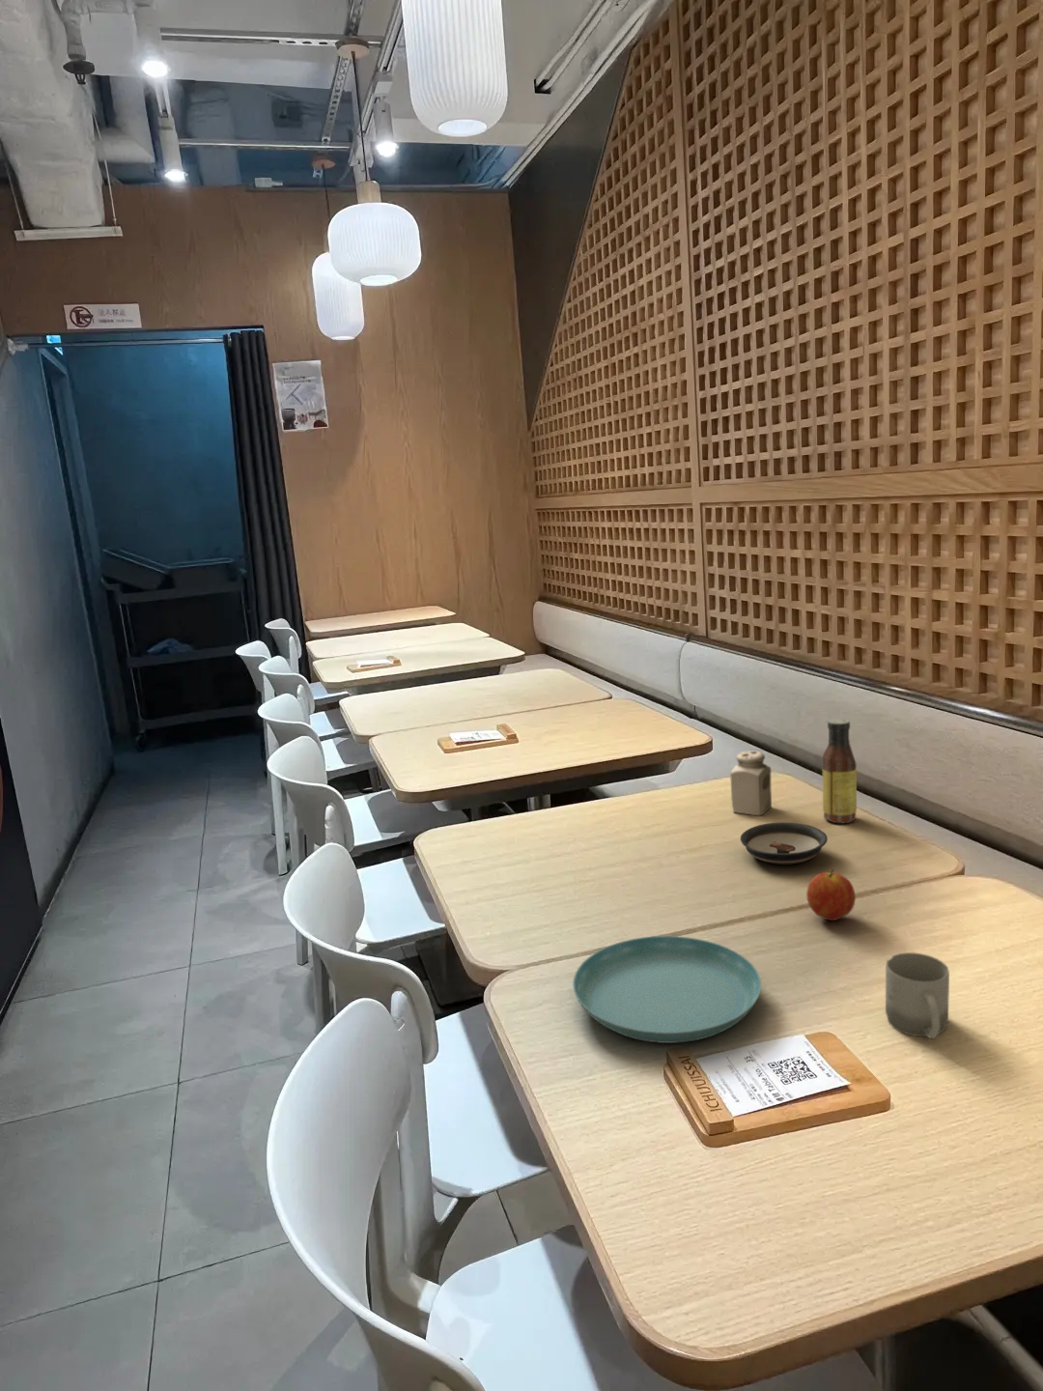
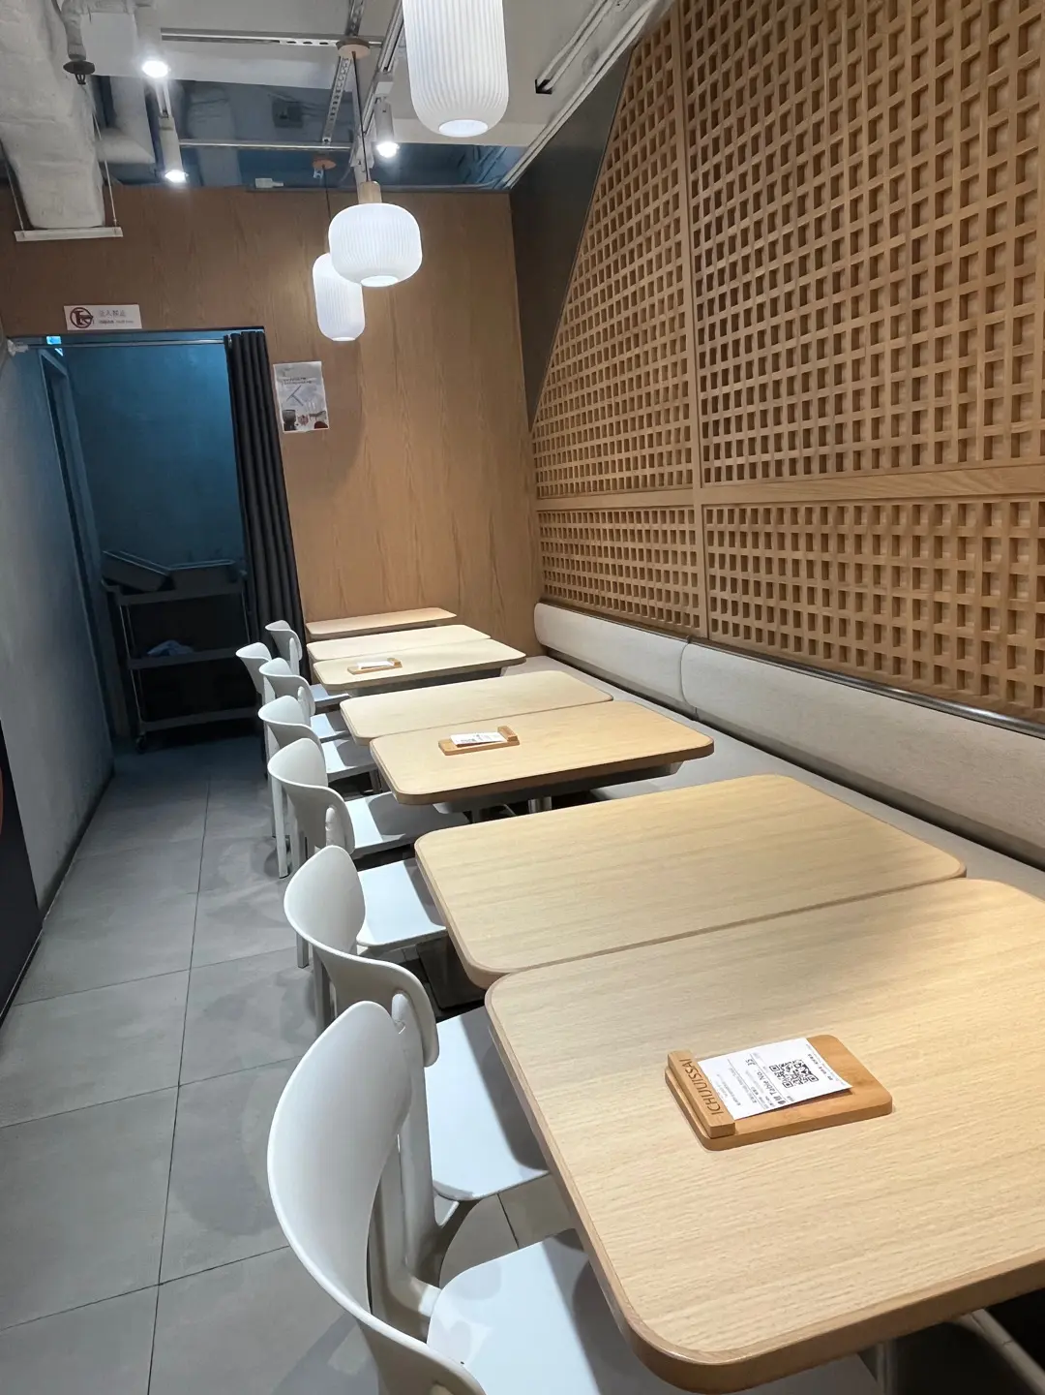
- cup [884,952,950,1039]
- saucer [740,821,828,865]
- saucer [572,935,761,1044]
- salt shaker [730,749,772,816]
- sauce bottle [822,717,858,824]
- fruit [805,867,857,921]
